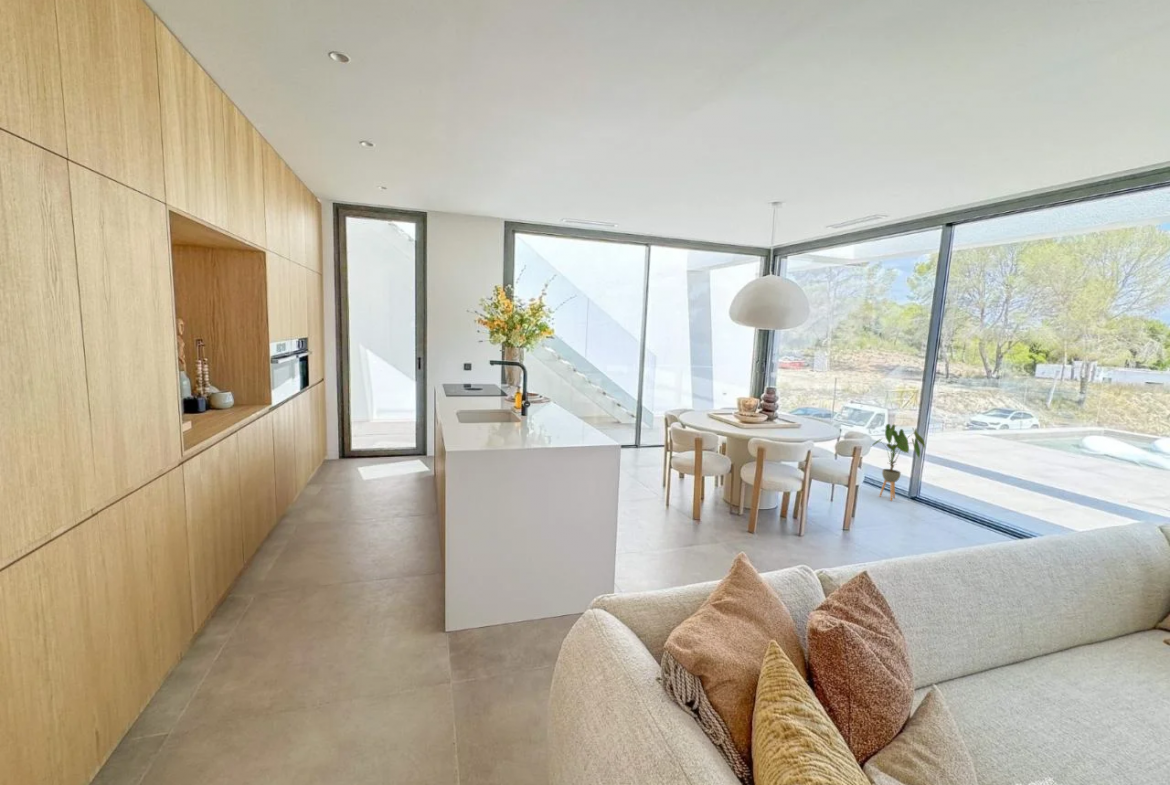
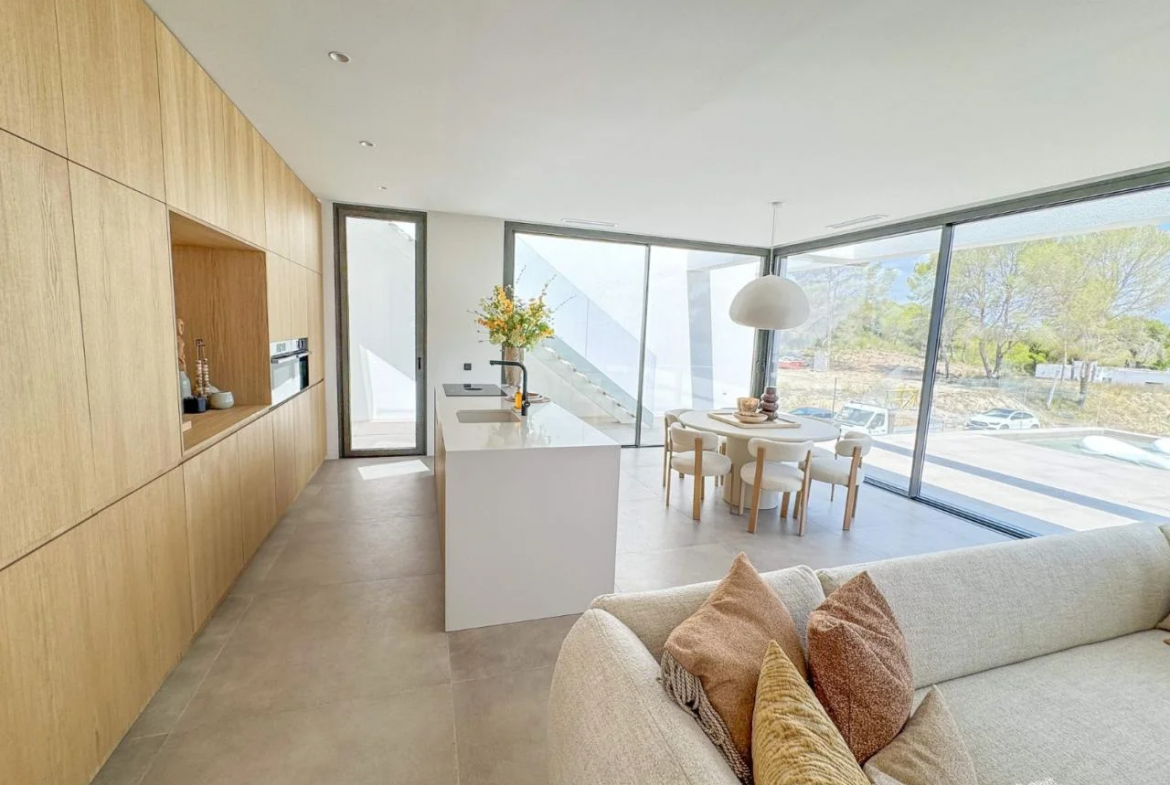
- house plant [871,423,926,502]
